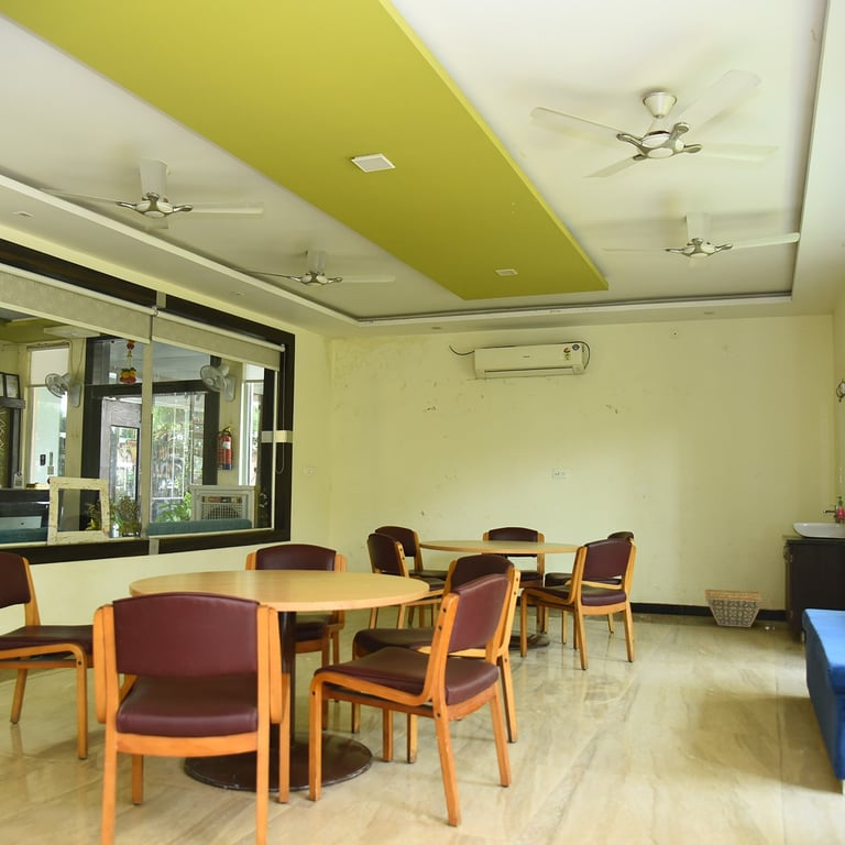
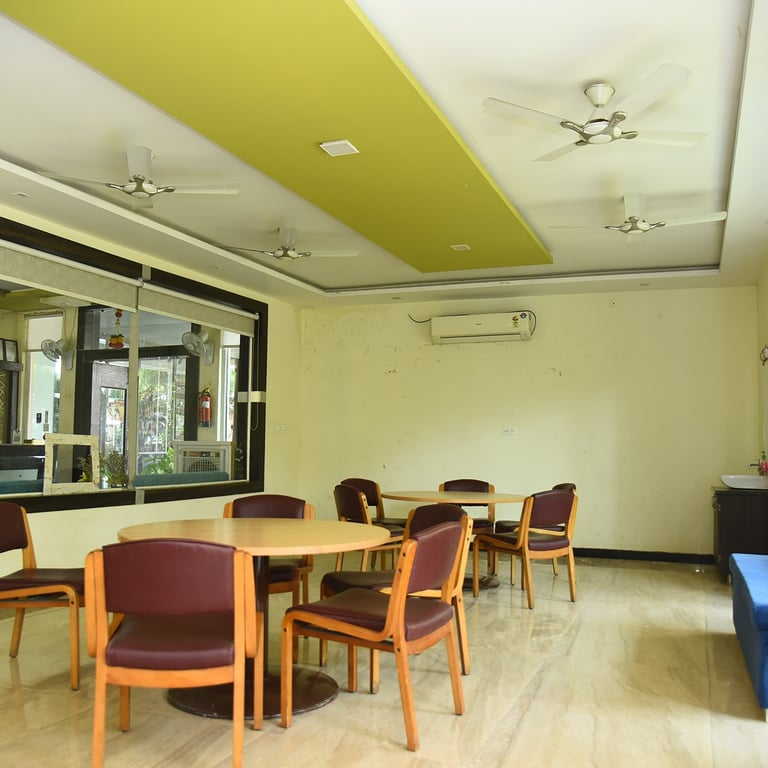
- basket [704,589,765,628]
